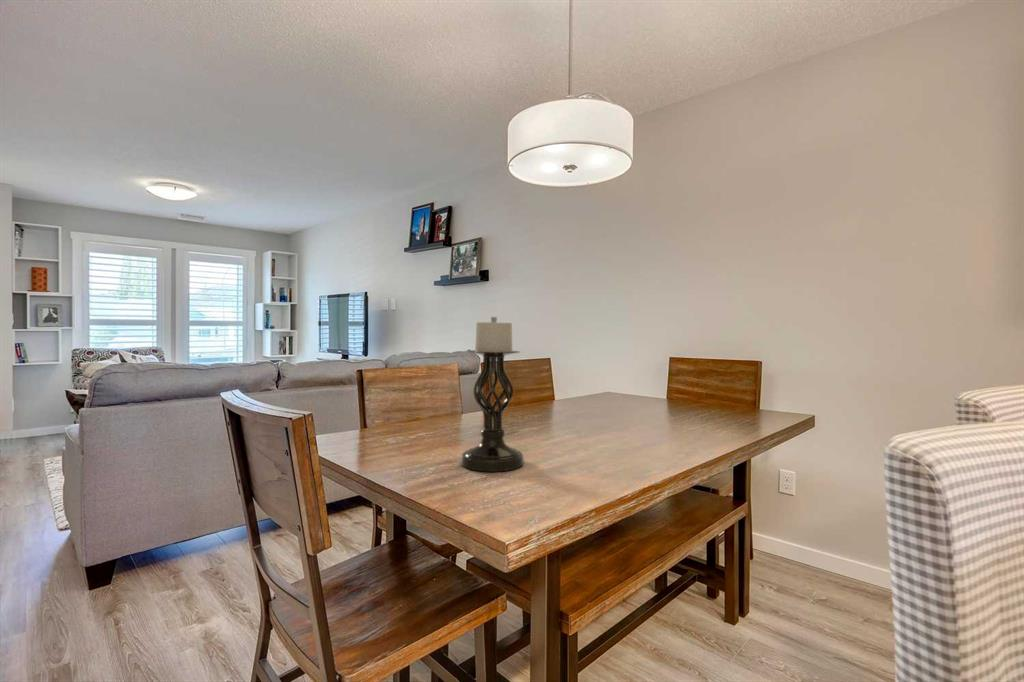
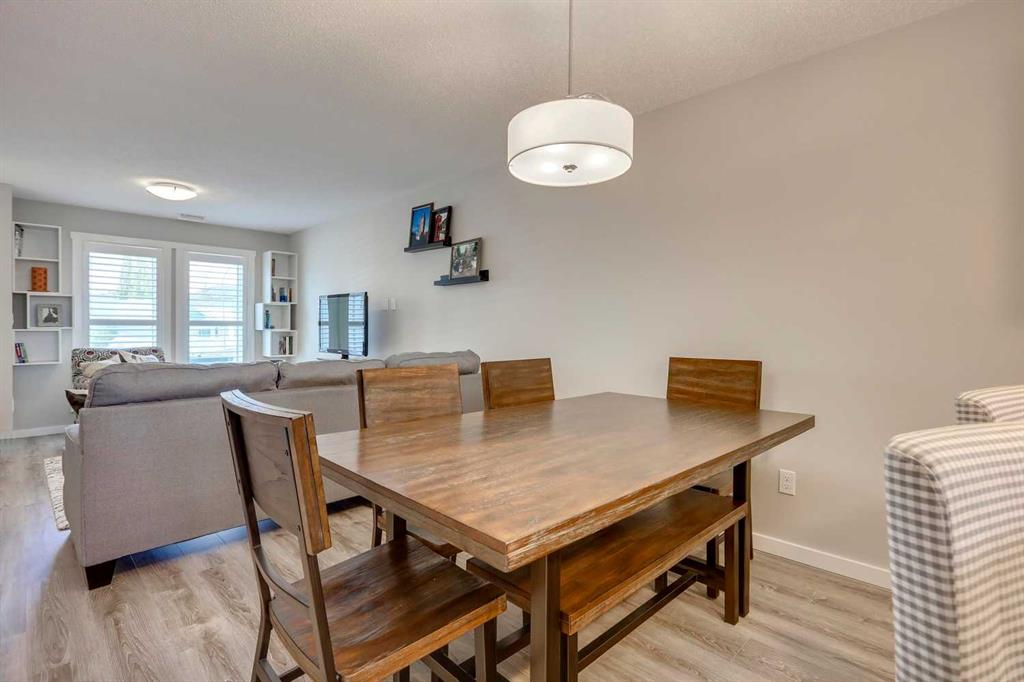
- candle holder [460,316,525,473]
